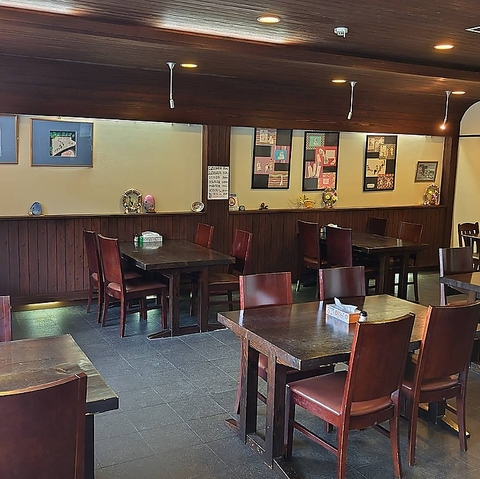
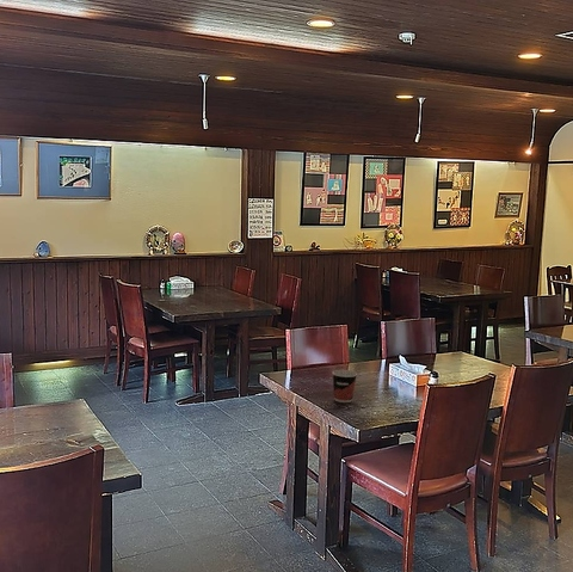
+ cup [332,369,358,404]
